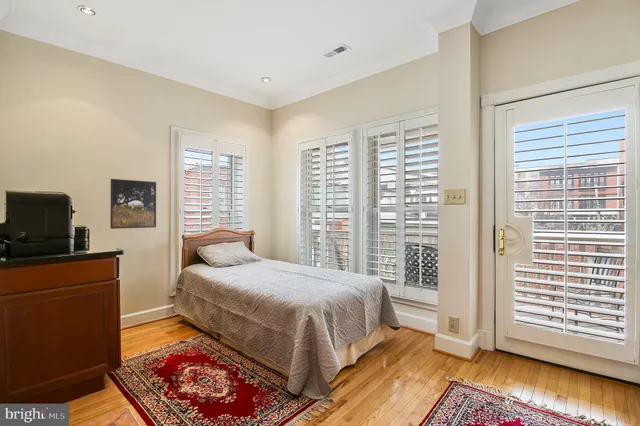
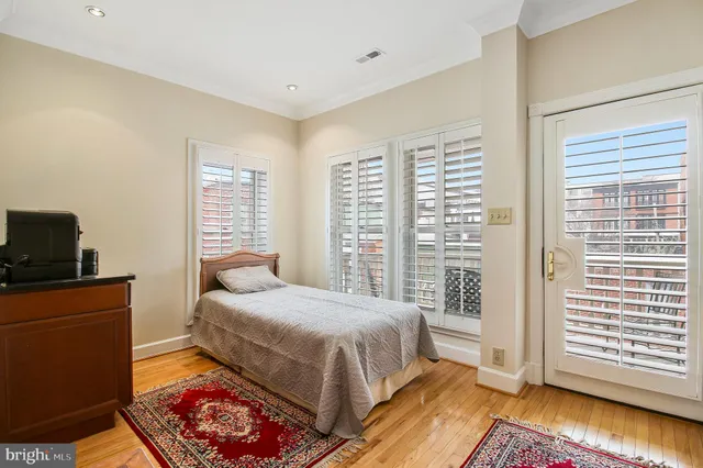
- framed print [109,178,157,230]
